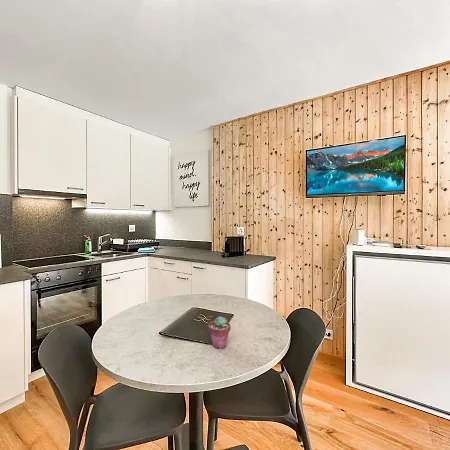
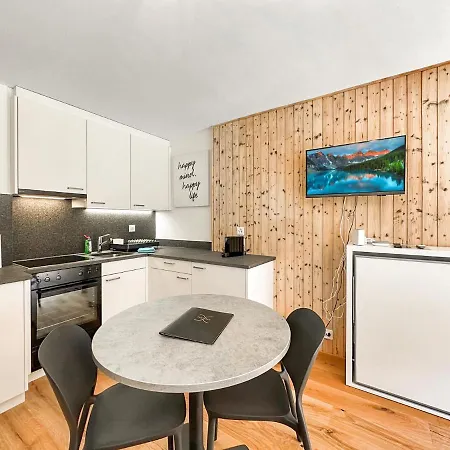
- potted succulent [208,315,231,350]
